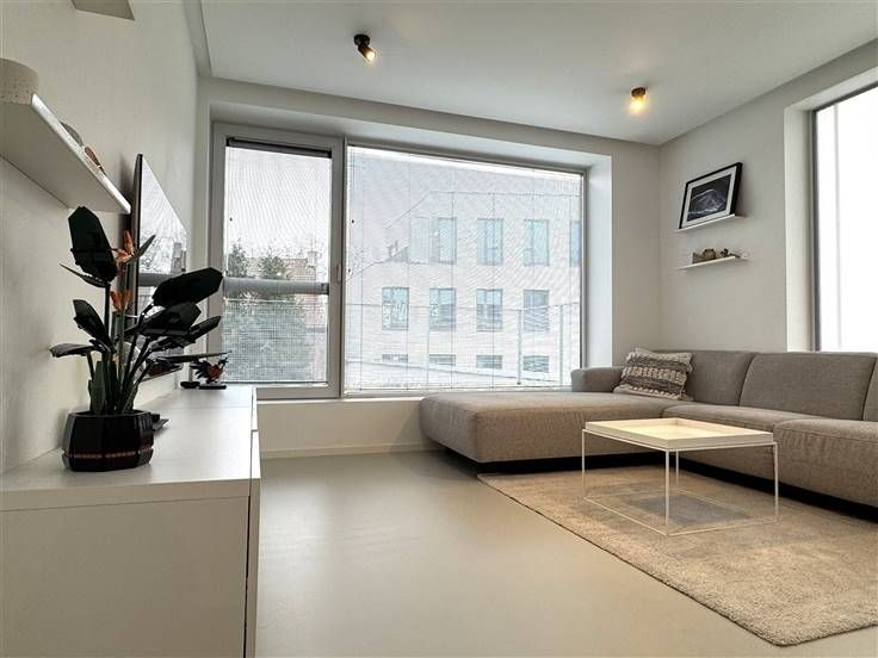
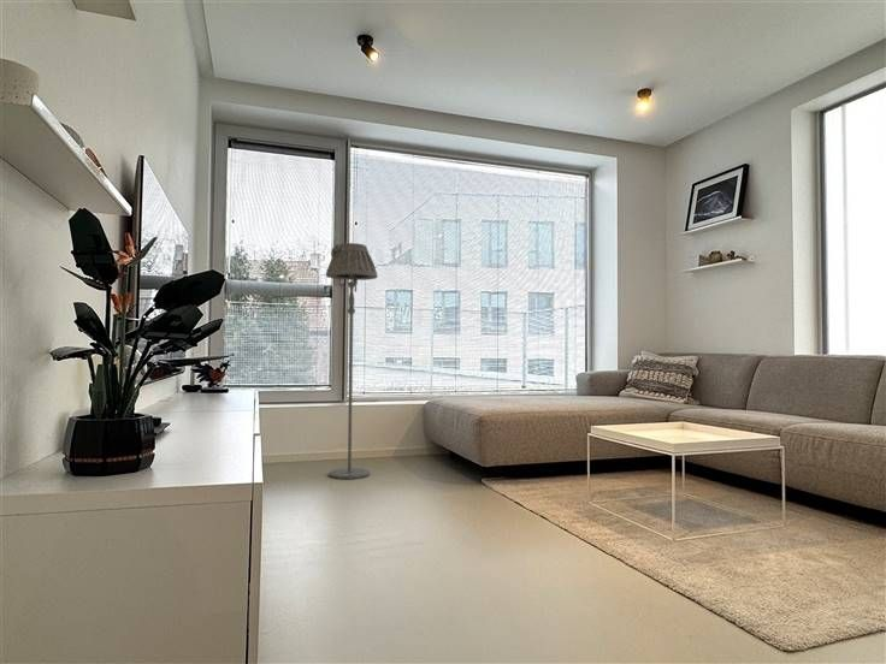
+ floor lamp [325,242,379,480]
